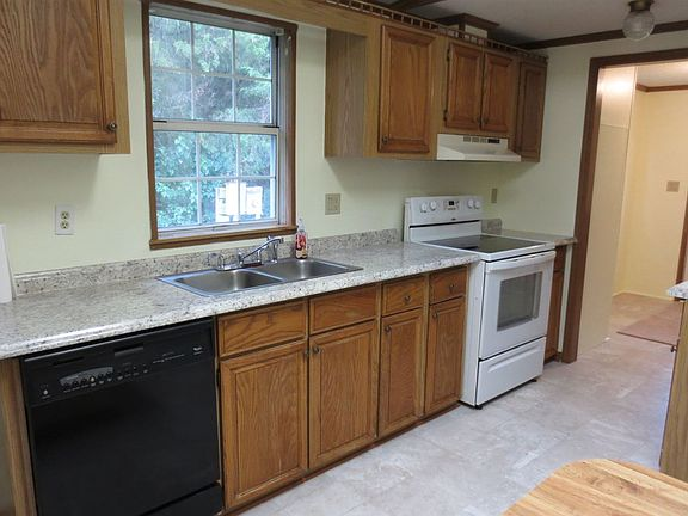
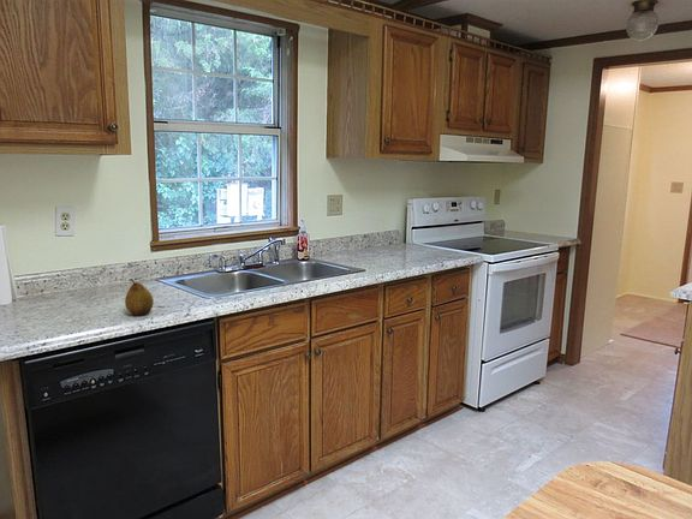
+ fruit [124,278,155,316]
